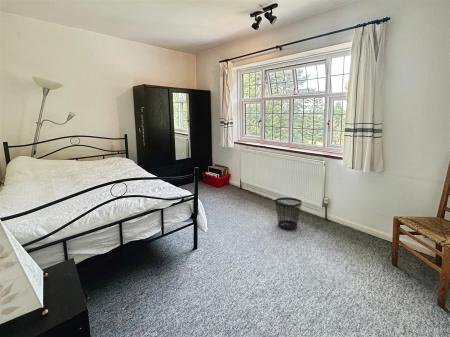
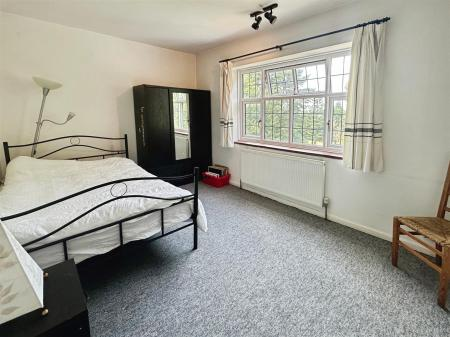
- wastebasket [274,197,303,230]
